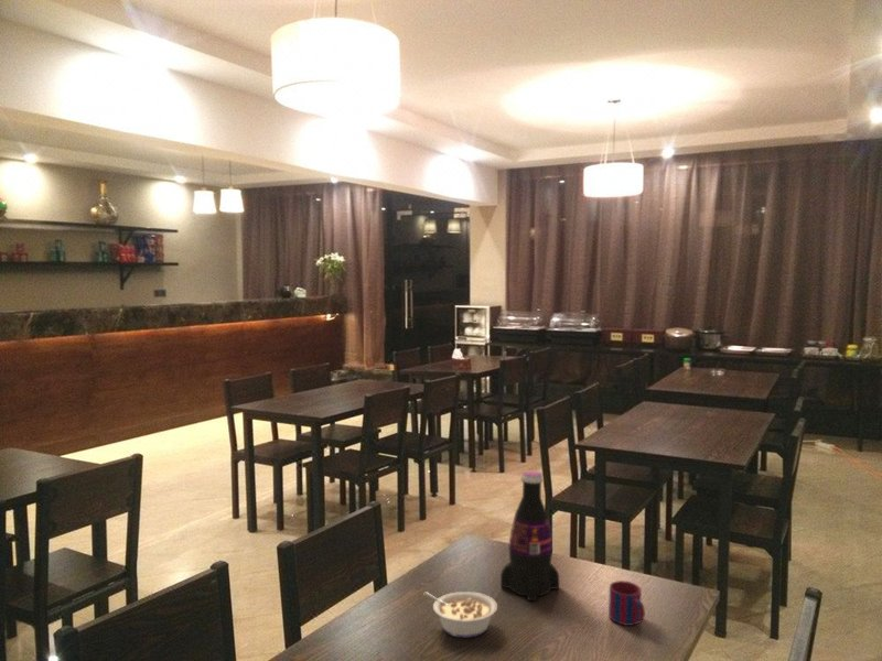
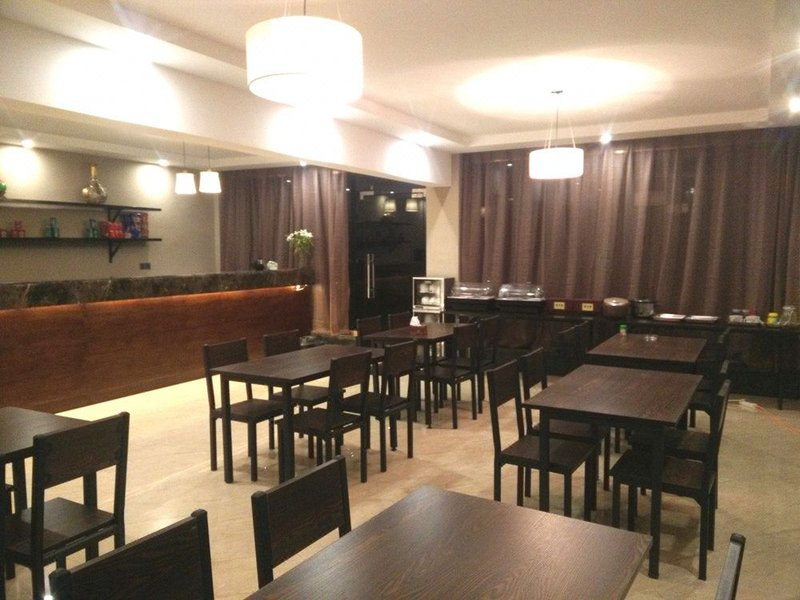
- legume [423,590,498,639]
- mug [607,579,646,627]
- beverage bottle [499,470,560,602]
